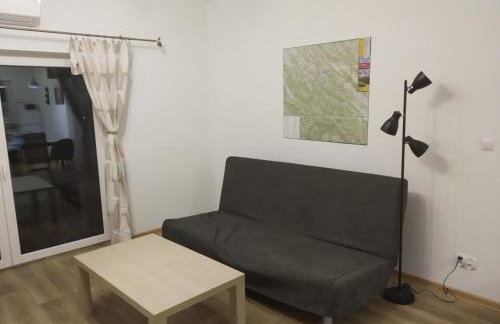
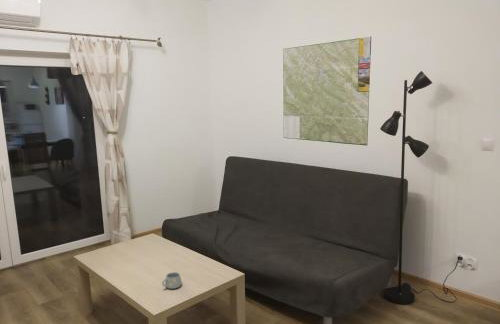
+ mug [161,271,183,290]
